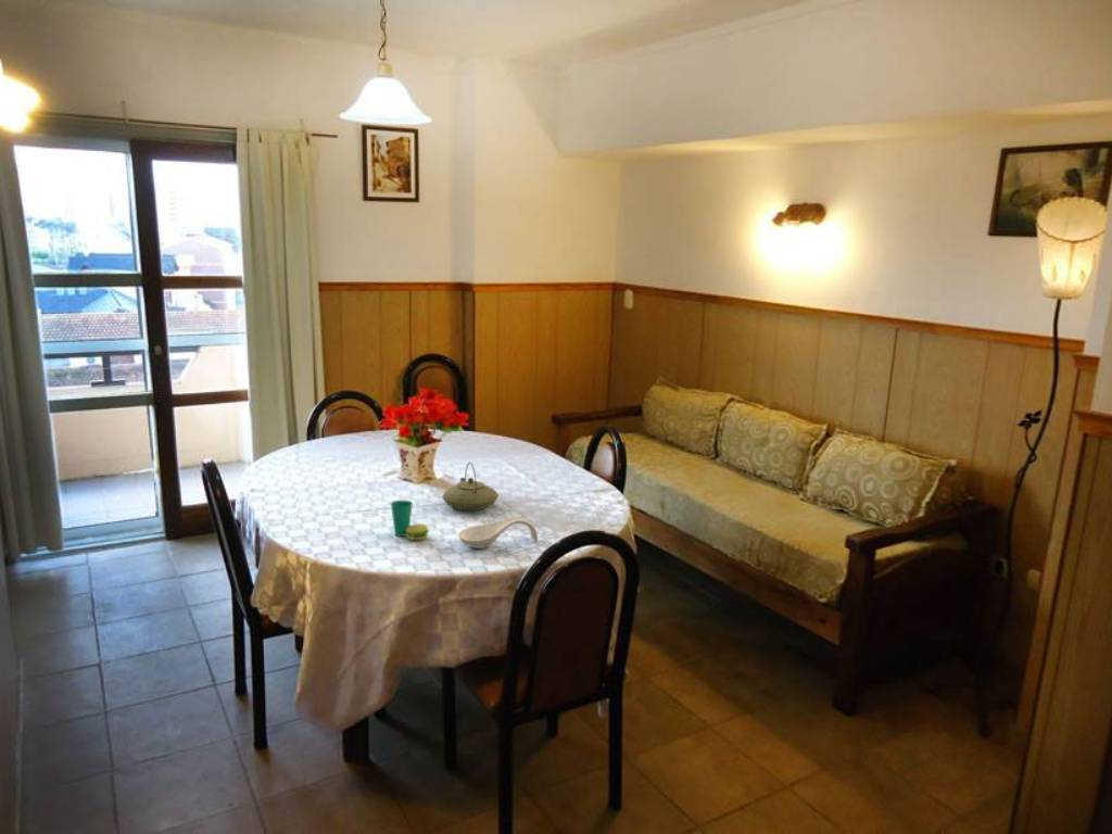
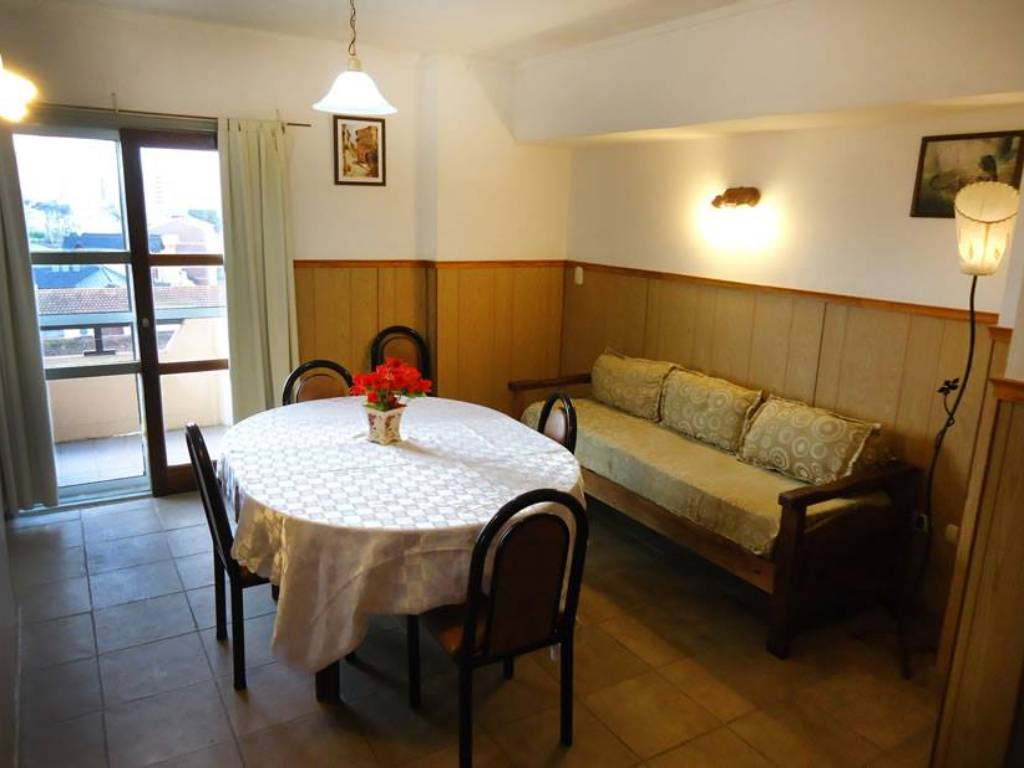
- spoon rest [457,516,539,549]
- cup [390,500,430,541]
- teapot [441,460,500,511]
